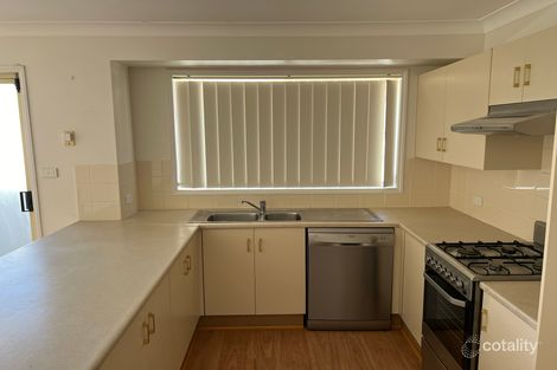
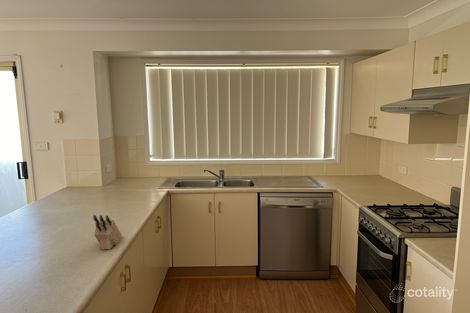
+ knife block [92,214,123,250]
